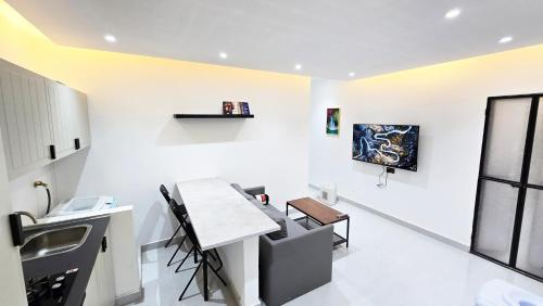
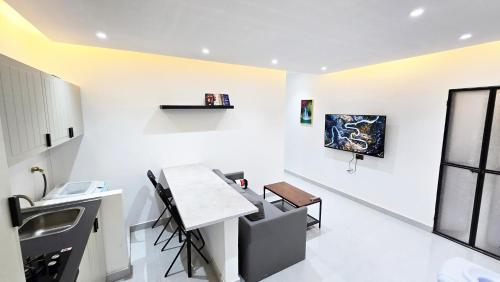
- air purifier [318,181,340,206]
